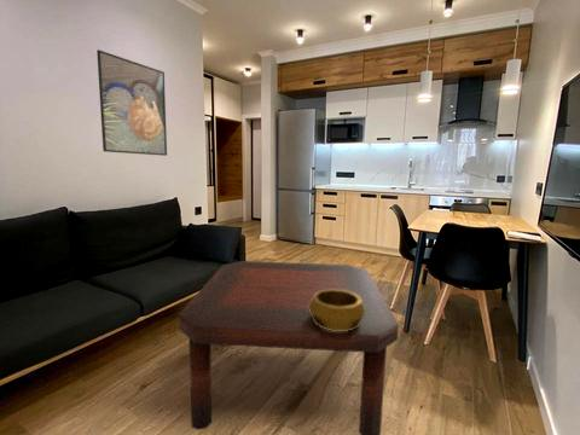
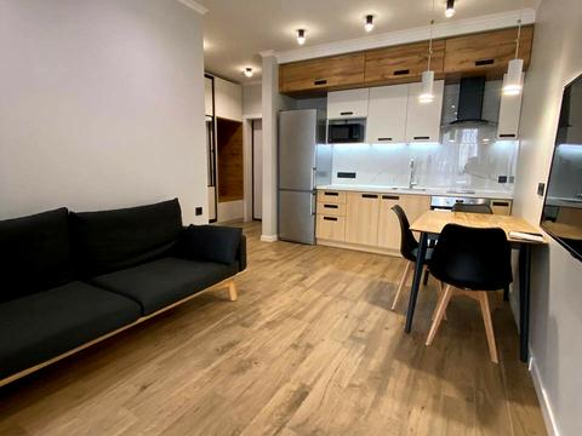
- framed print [95,48,168,157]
- decorative bowl [308,289,365,331]
- coffee table [178,260,400,435]
